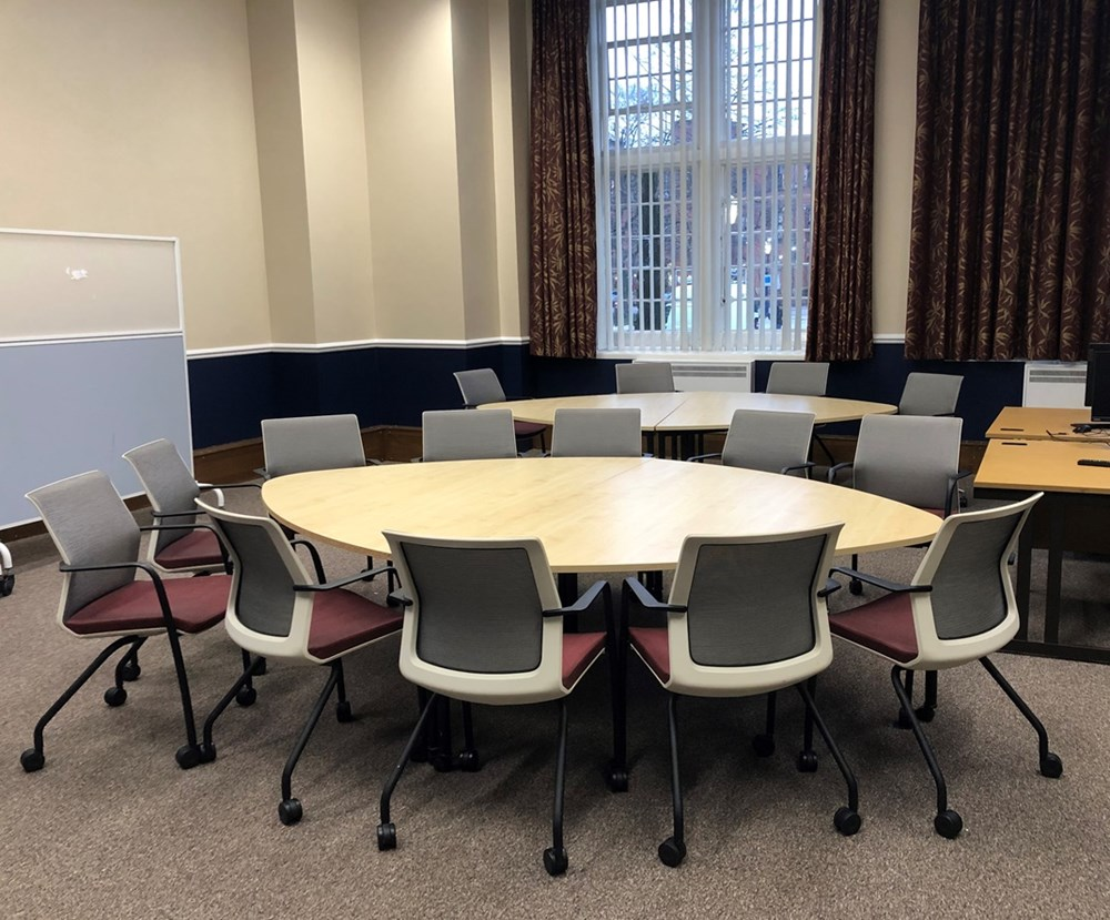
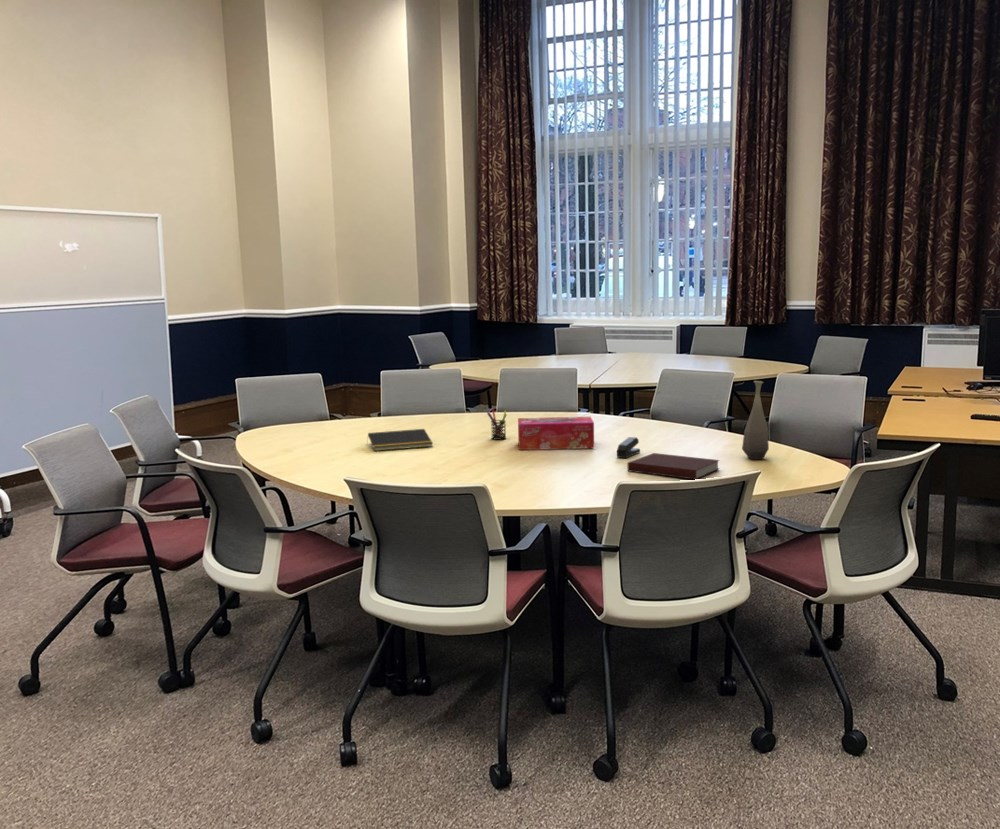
+ stapler [616,436,641,459]
+ notepad [366,428,434,452]
+ tissue box [517,416,595,451]
+ pen holder [486,408,508,441]
+ bottle [741,380,770,460]
+ notebook [627,452,721,480]
